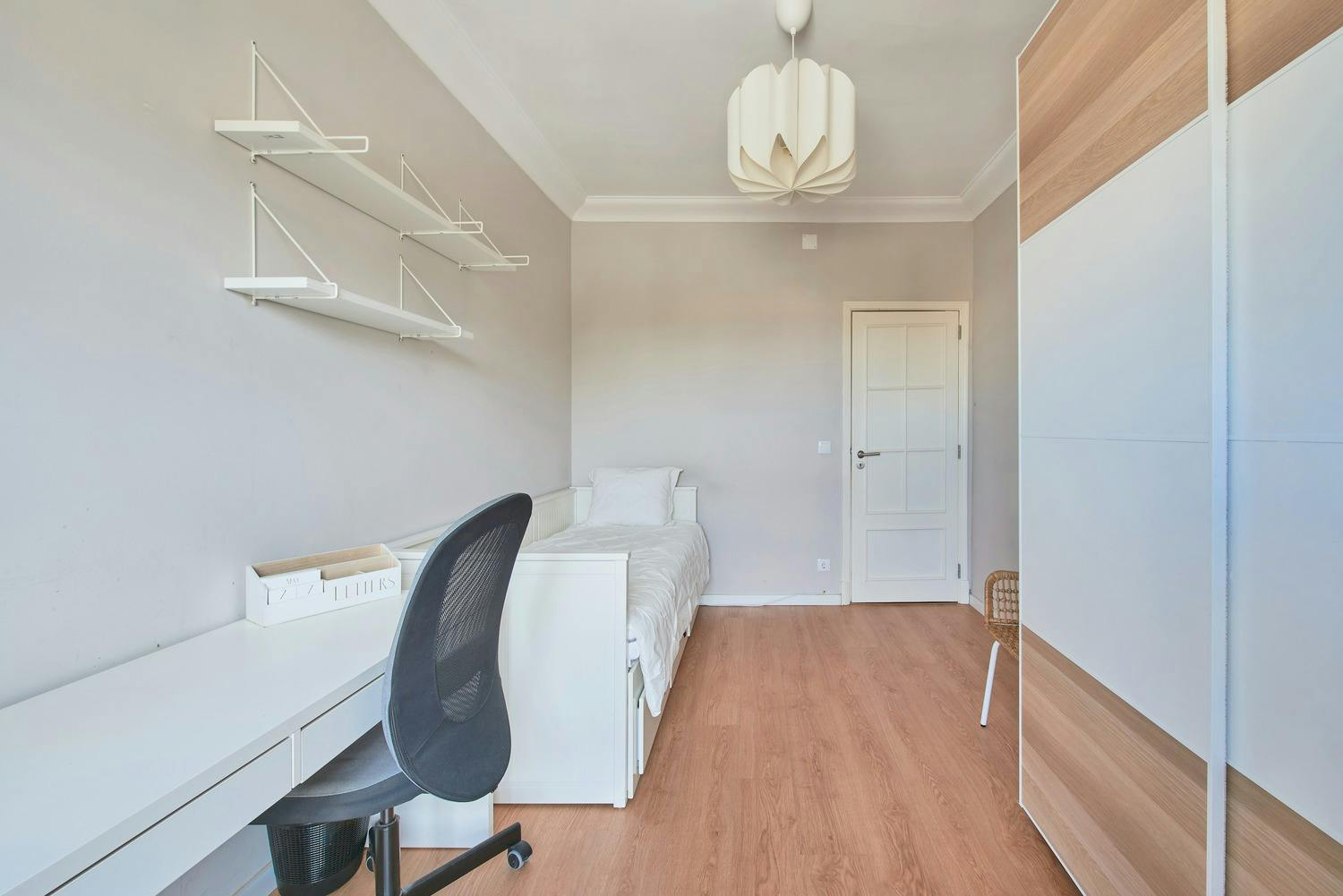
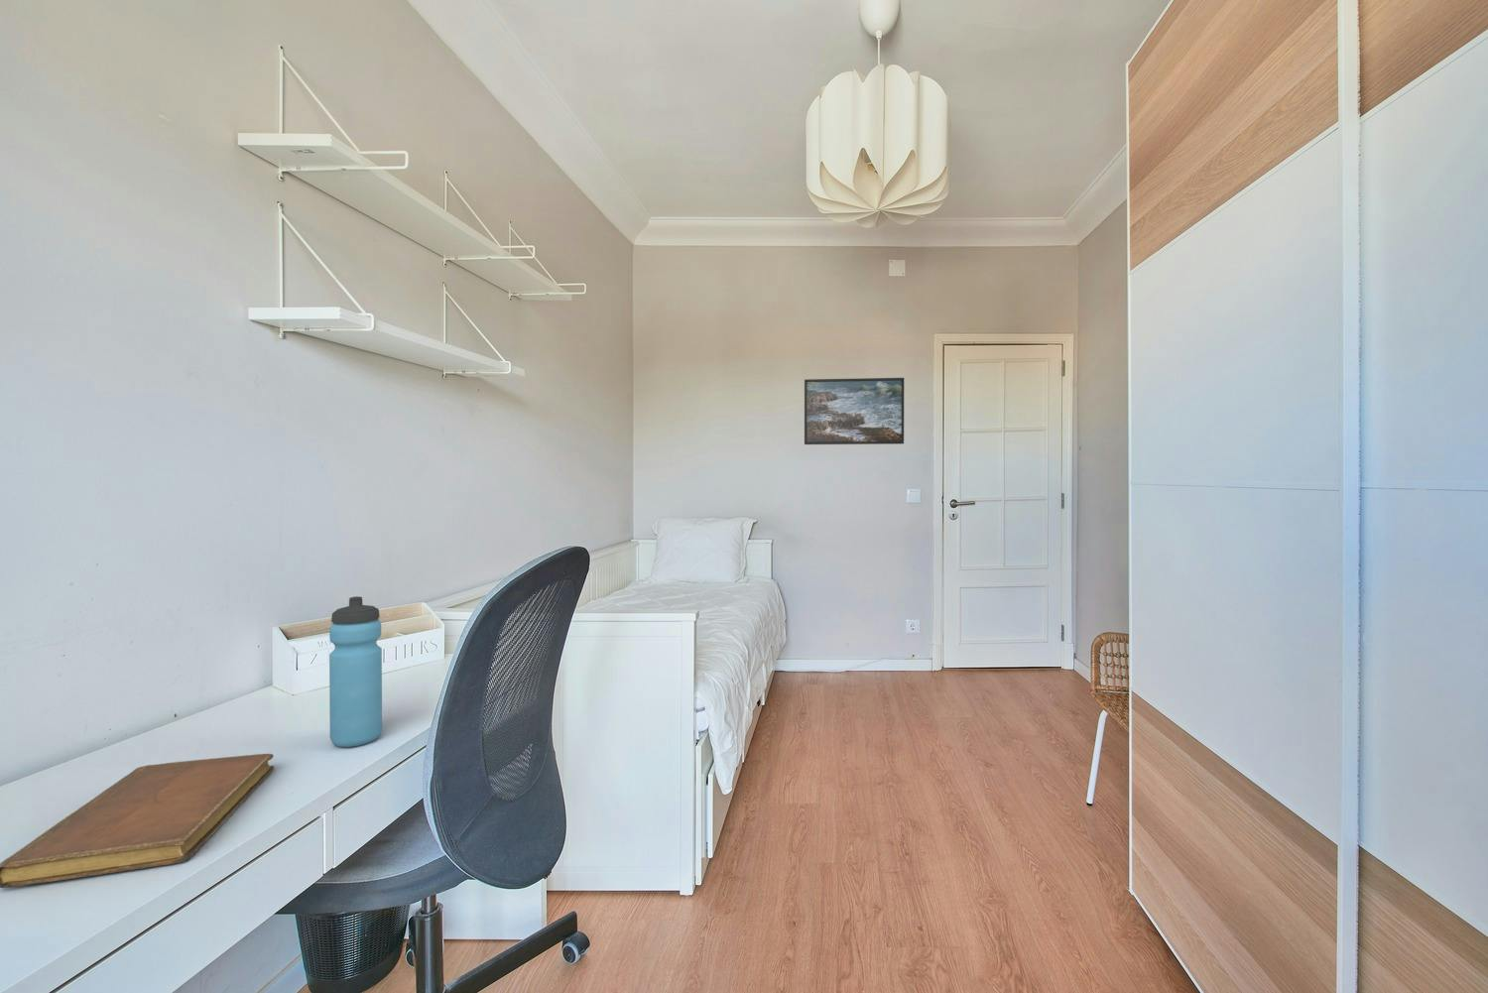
+ notebook [0,753,275,889]
+ water bottle [328,595,383,748]
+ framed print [803,377,905,446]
